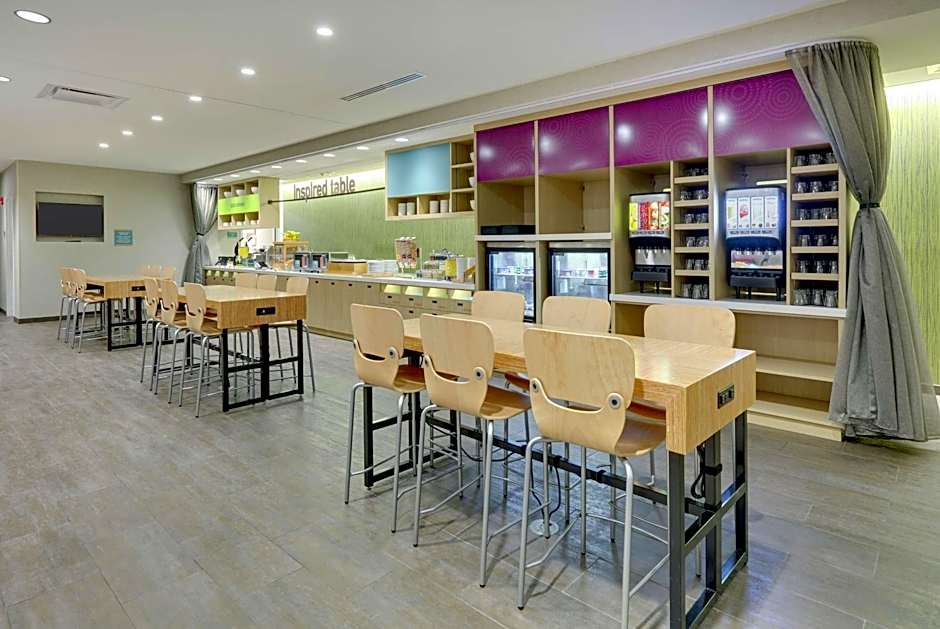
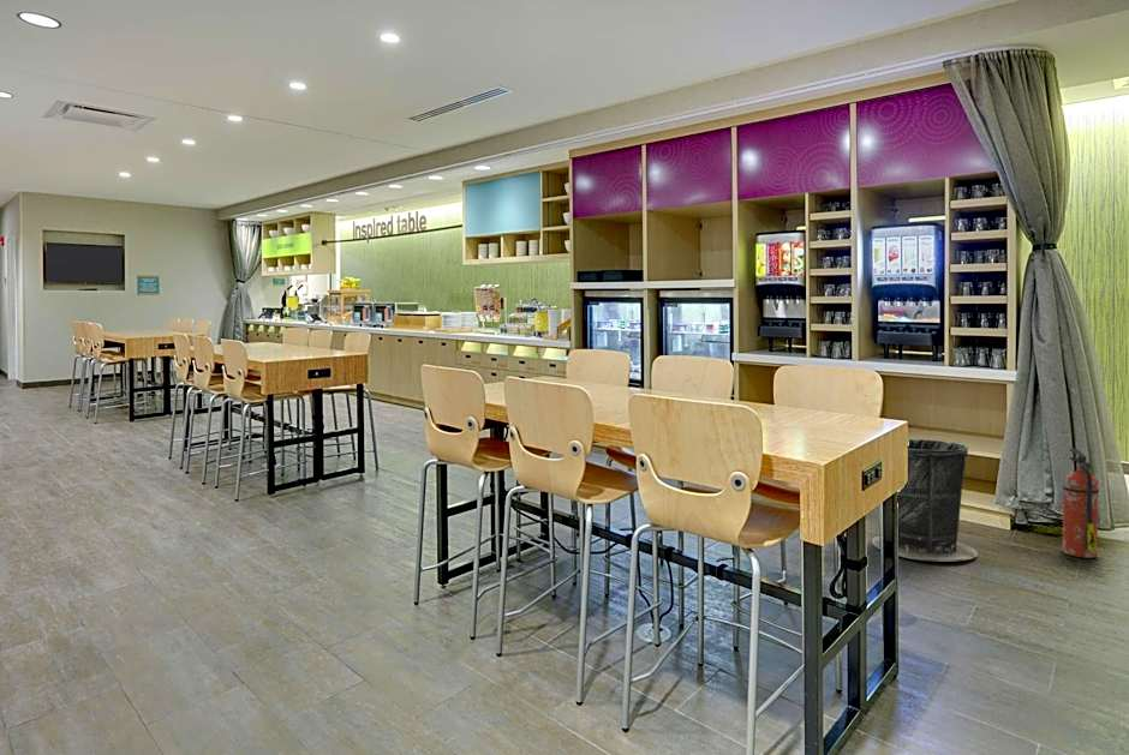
+ fire extinguisher [1062,448,1100,559]
+ trash can [871,438,979,562]
